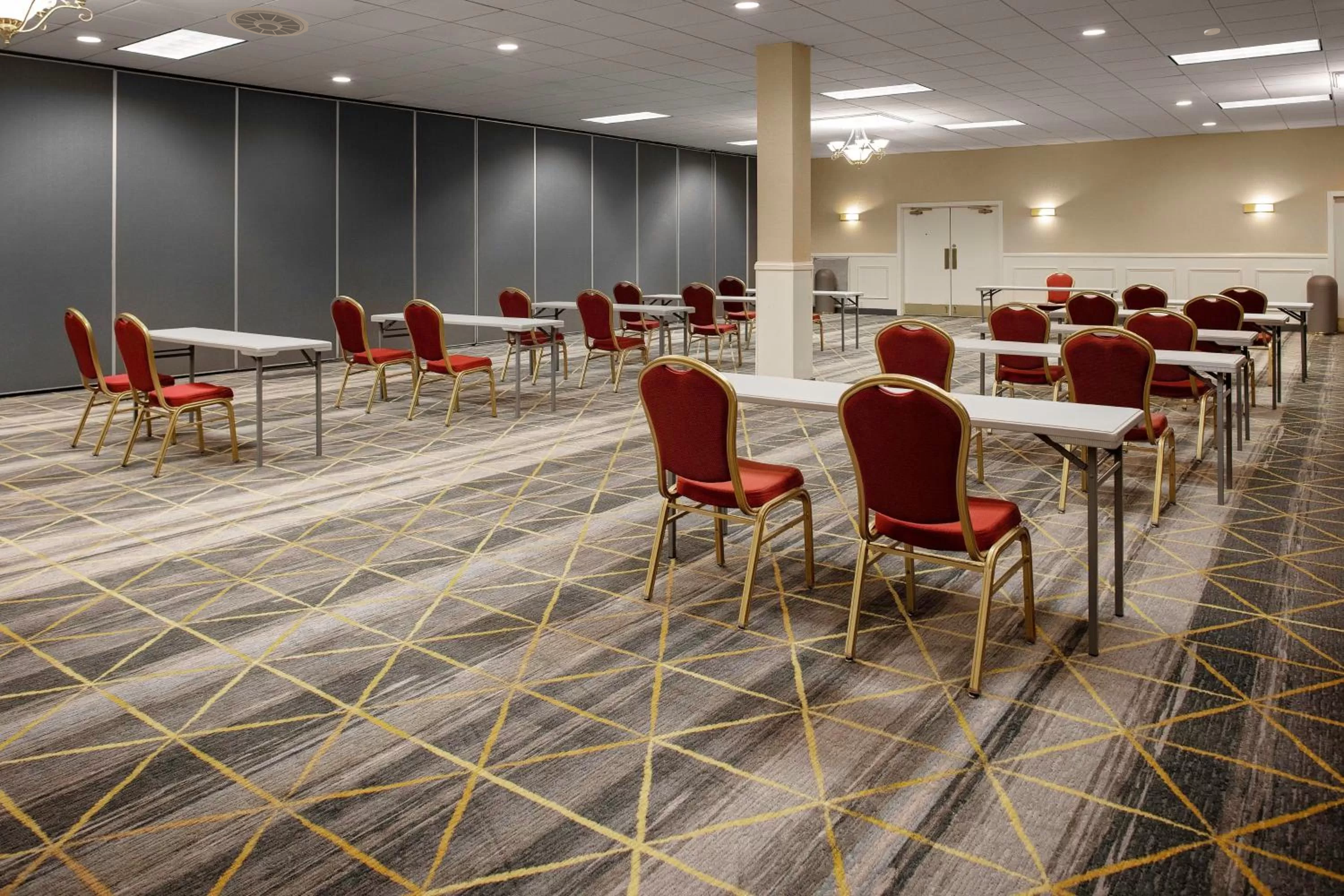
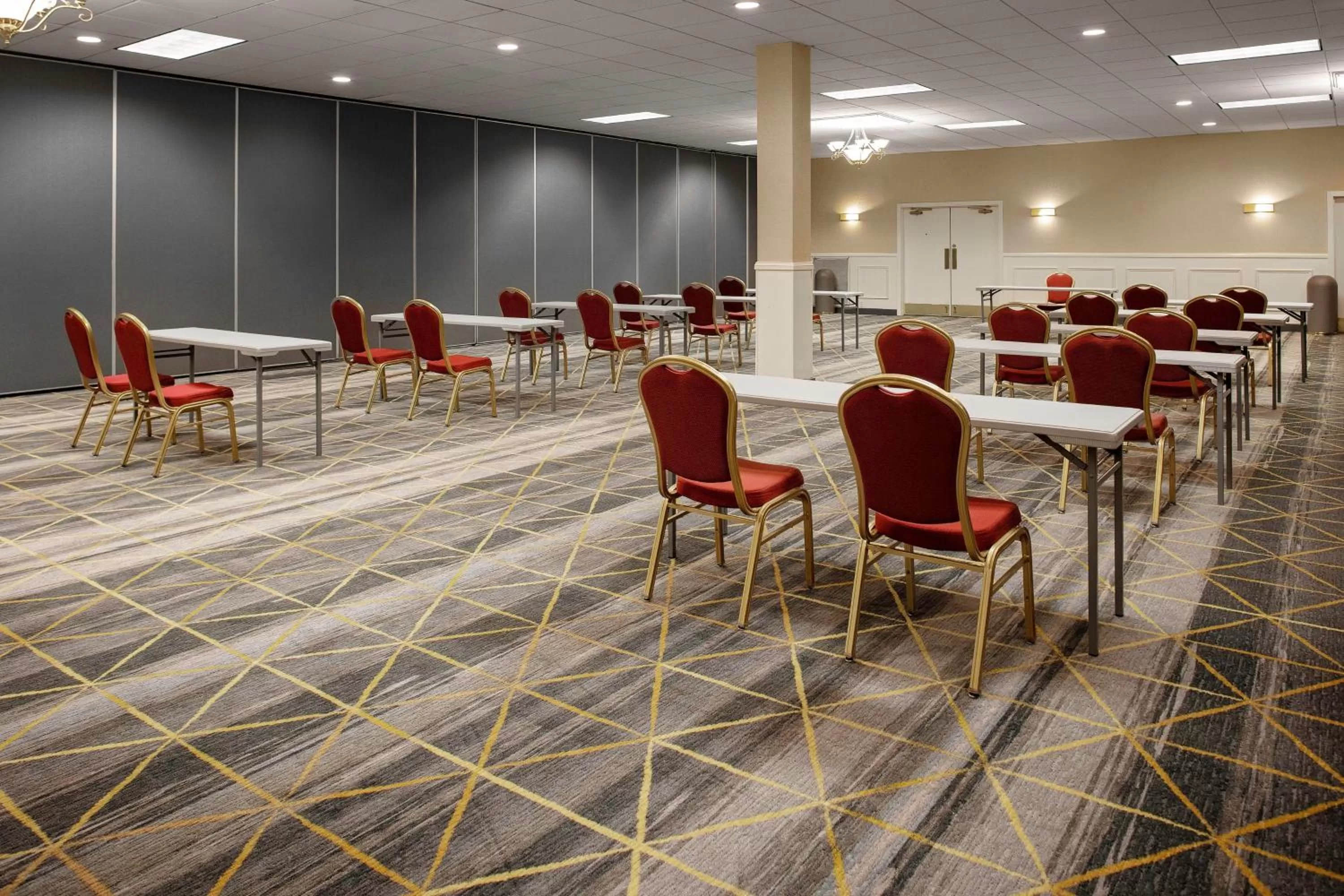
- ceiling vent [226,6,309,37]
- smoke detector [1204,28,1221,36]
